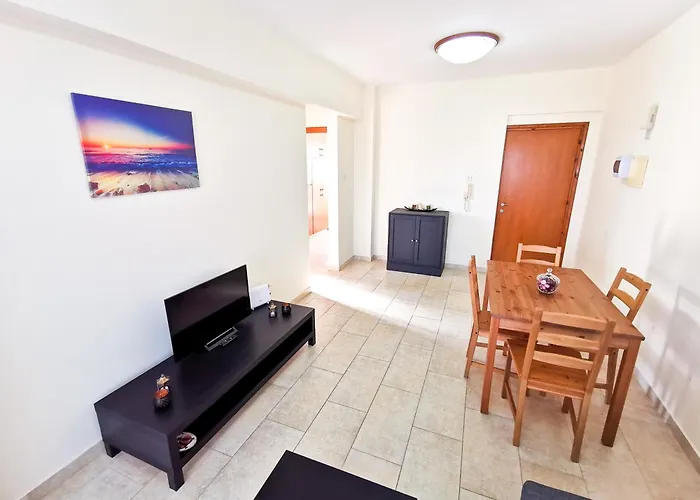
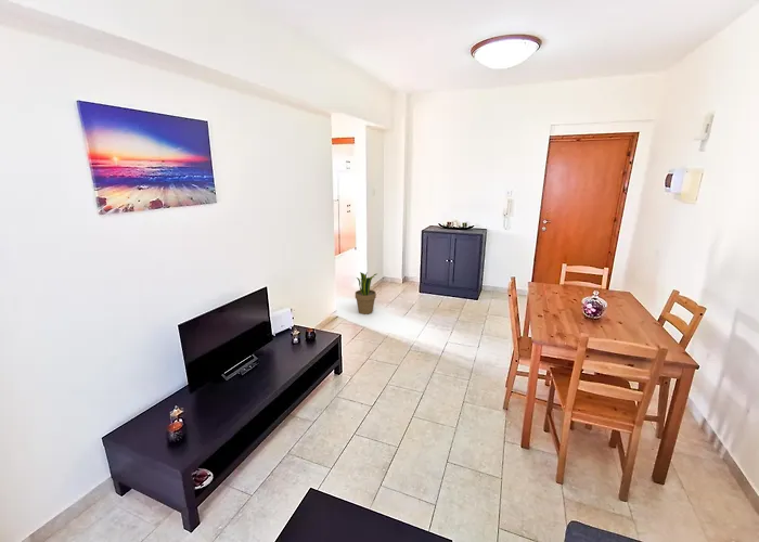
+ potted plant [355,271,377,315]
